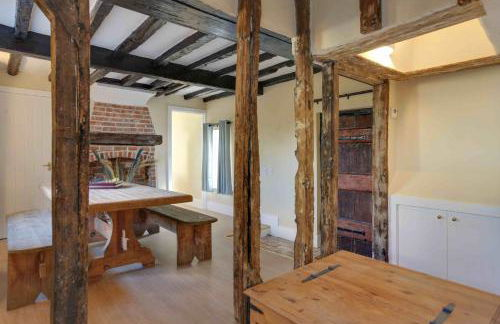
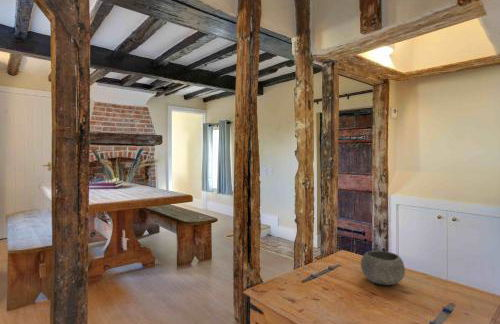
+ bowl [360,250,406,286]
